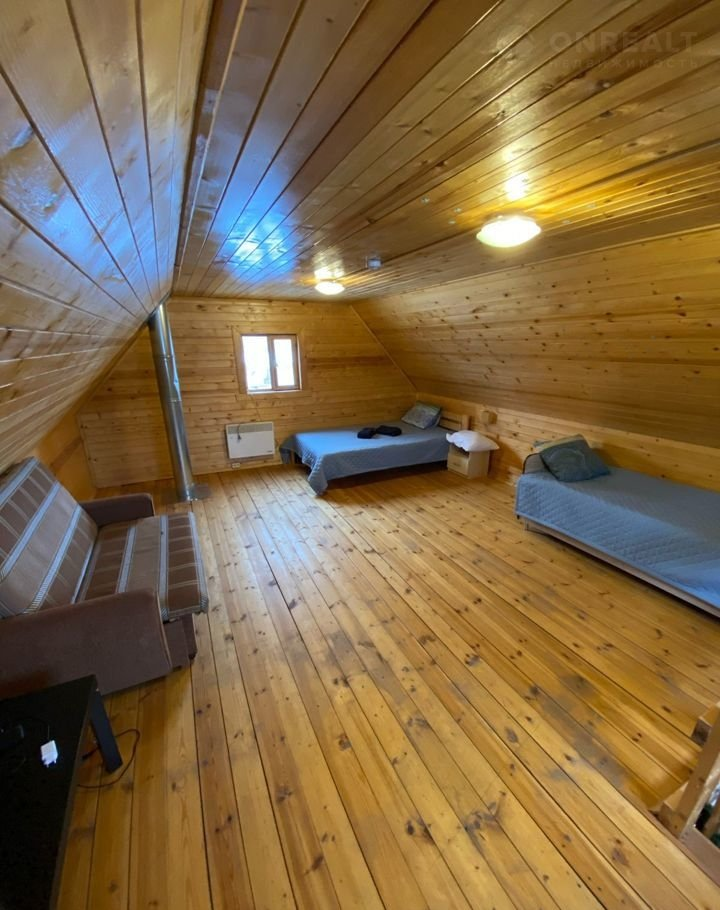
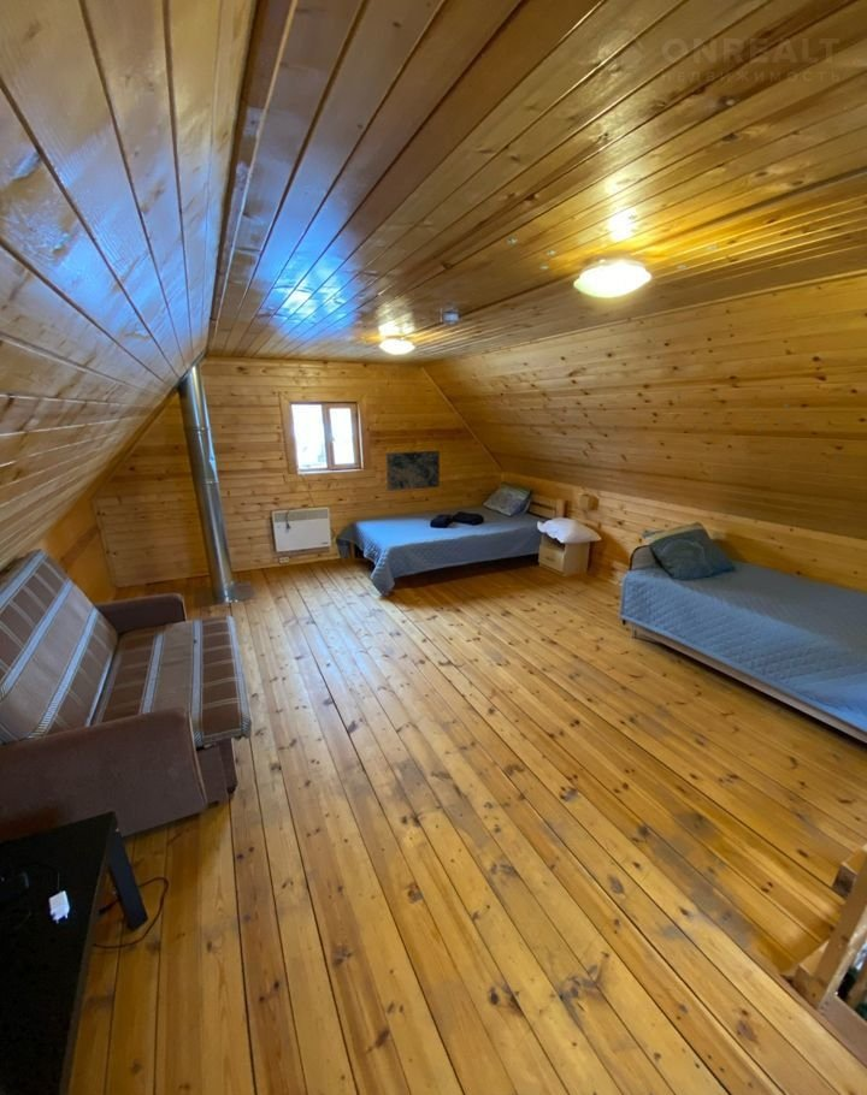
+ wall art [385,450,441,492]
